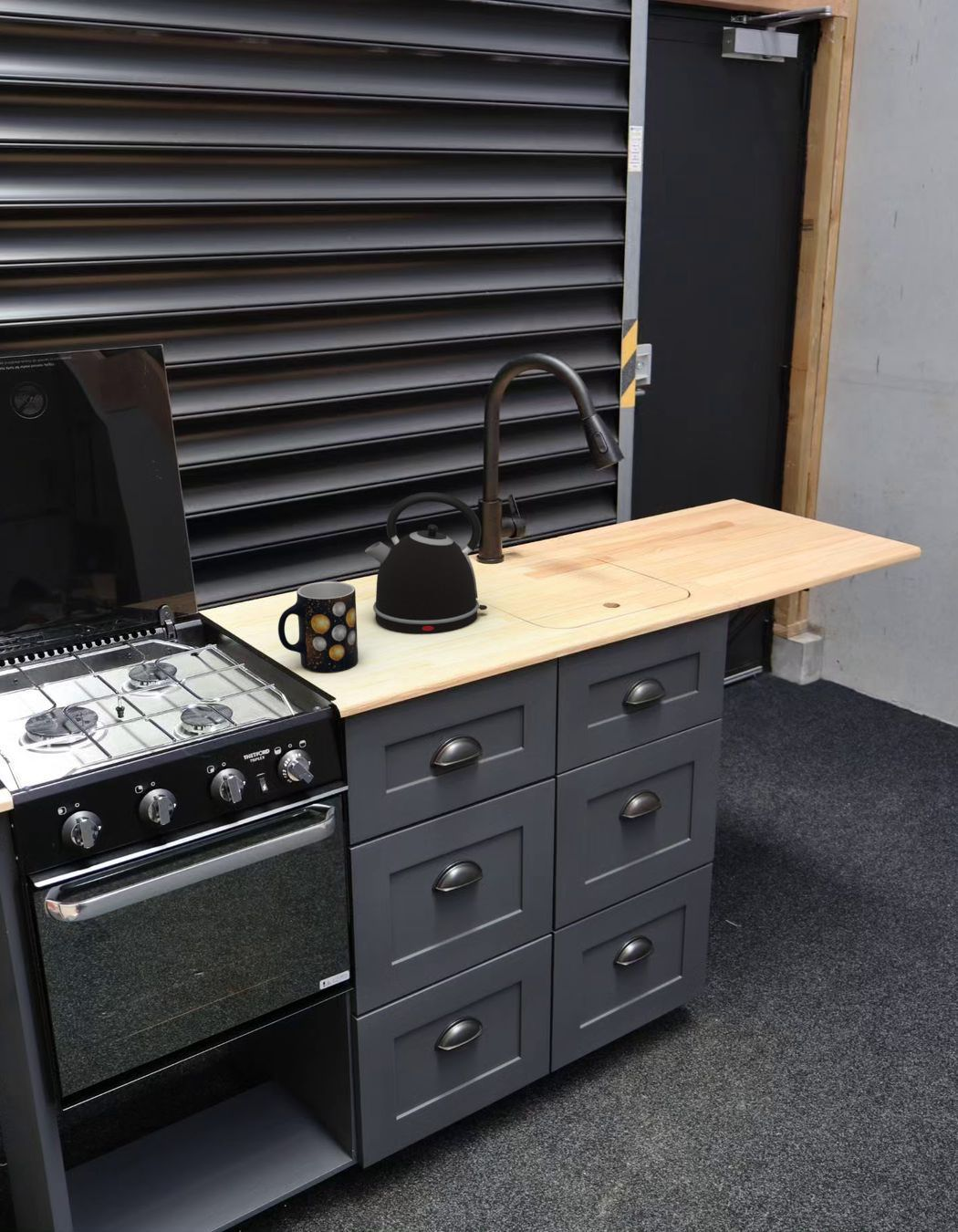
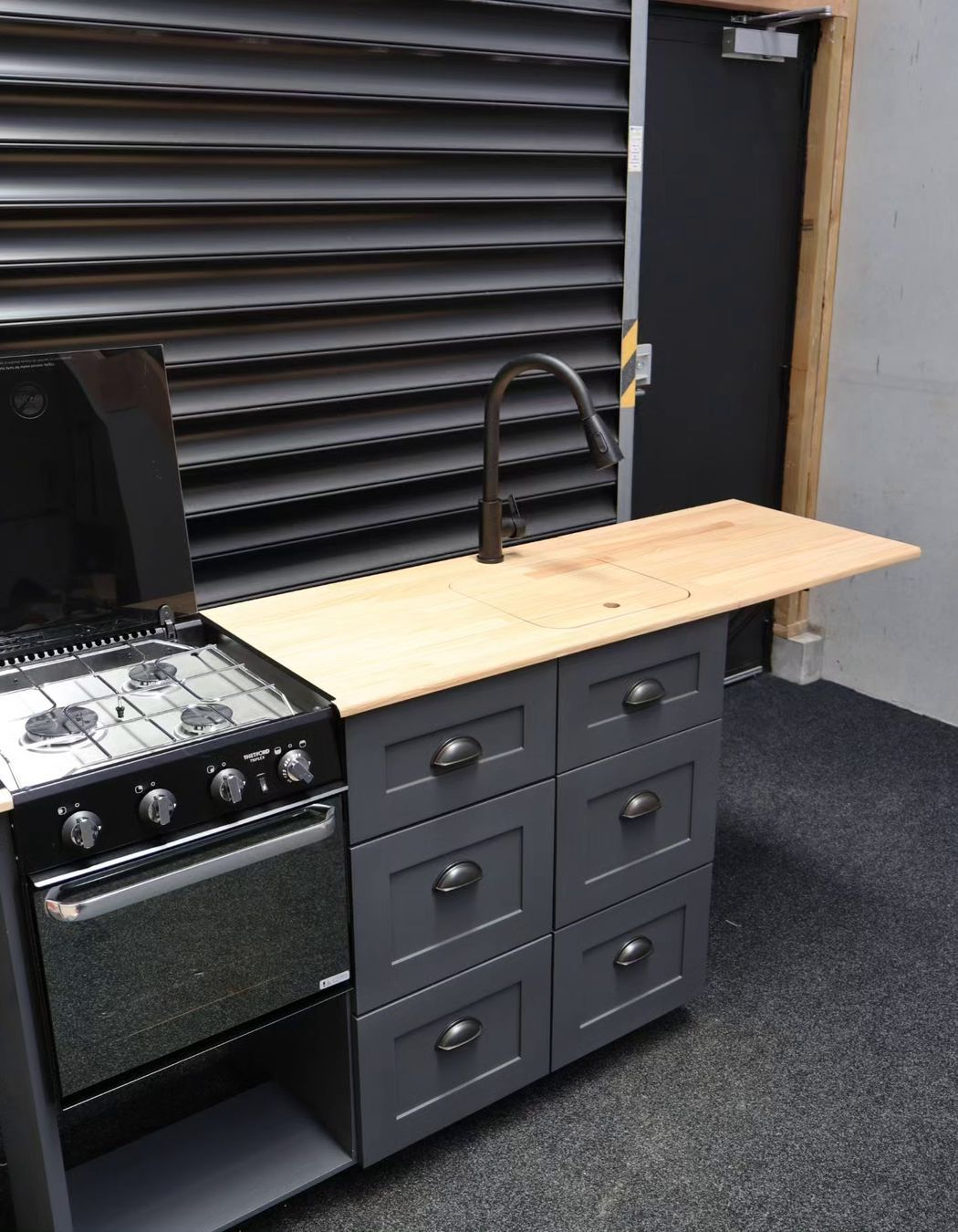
- kettle [364,491,488,634]
- mug [277,580,359,673]
